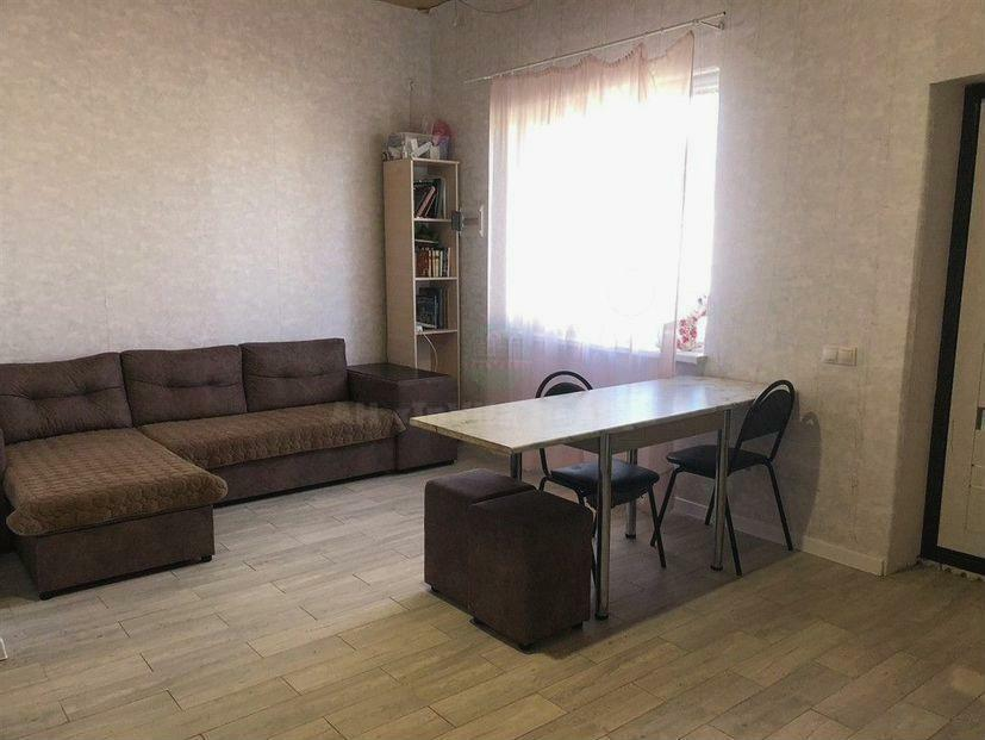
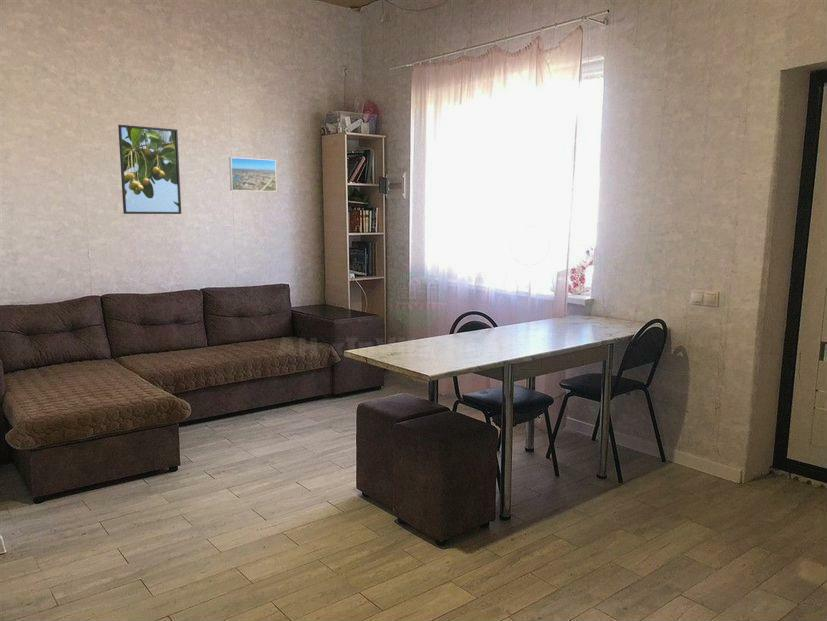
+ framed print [228,156,278,193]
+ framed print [117,124,182,215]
